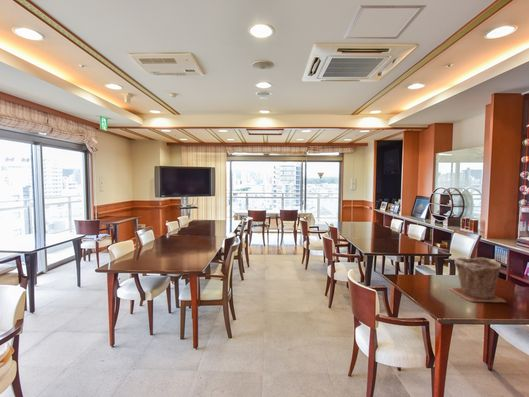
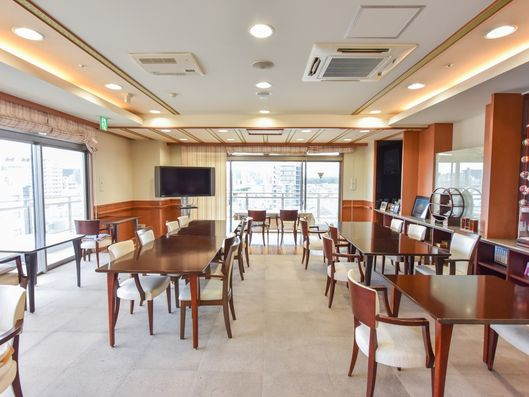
- plant pot [448,257,507,303]
